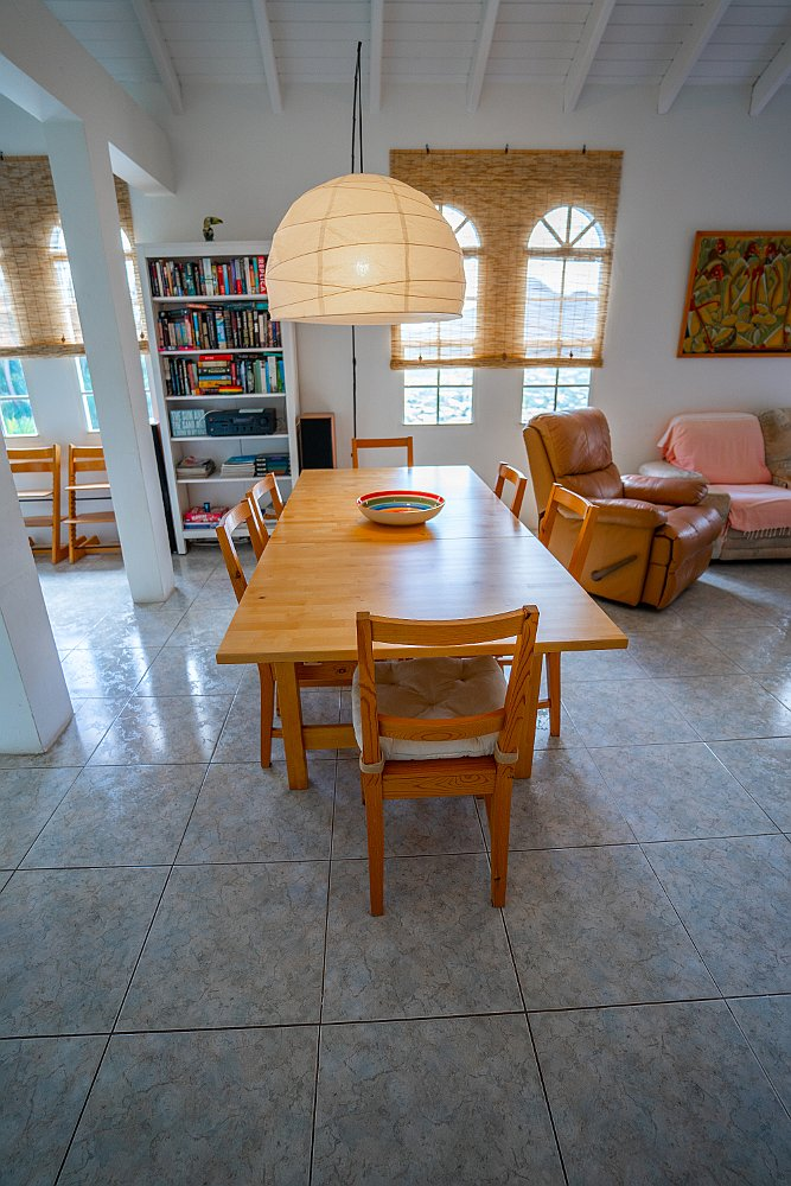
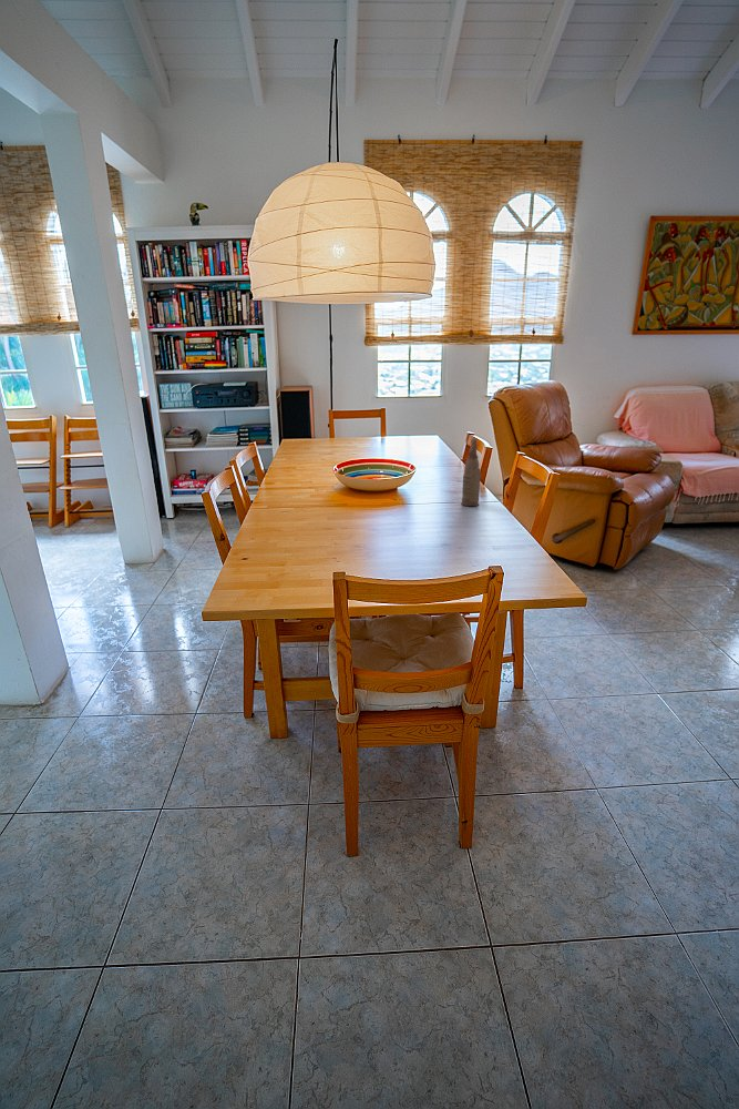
+ bottle [460,437,482,507]
